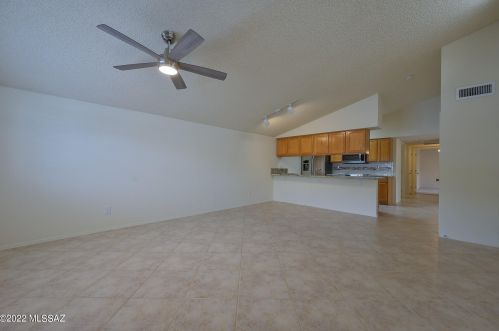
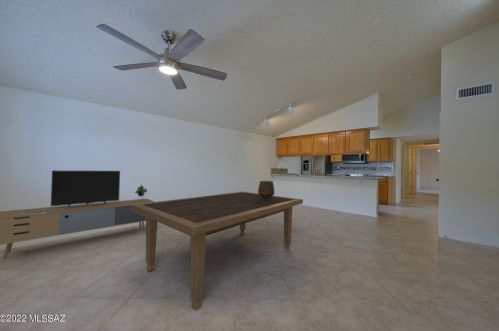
+ dining table [132,191,304,312]
+ media console [0,169,155,260]
+ ceramic pot [257,180,275,200]
